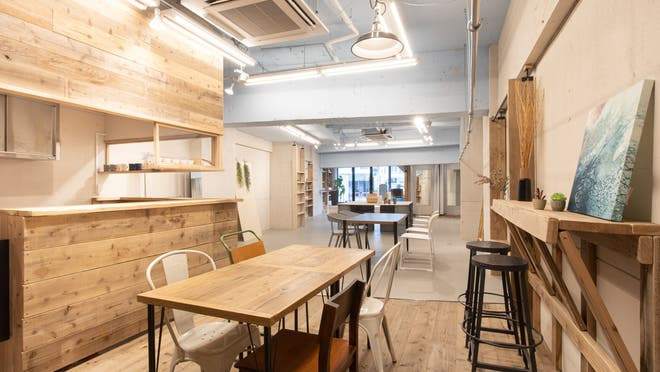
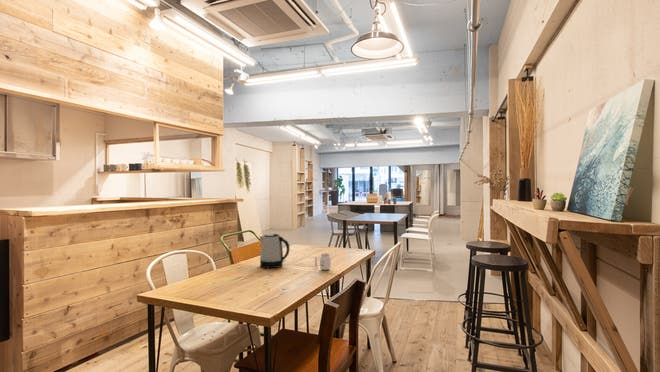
+ candle [314,252,332,271]
+ kettle [259,233,291,269]
